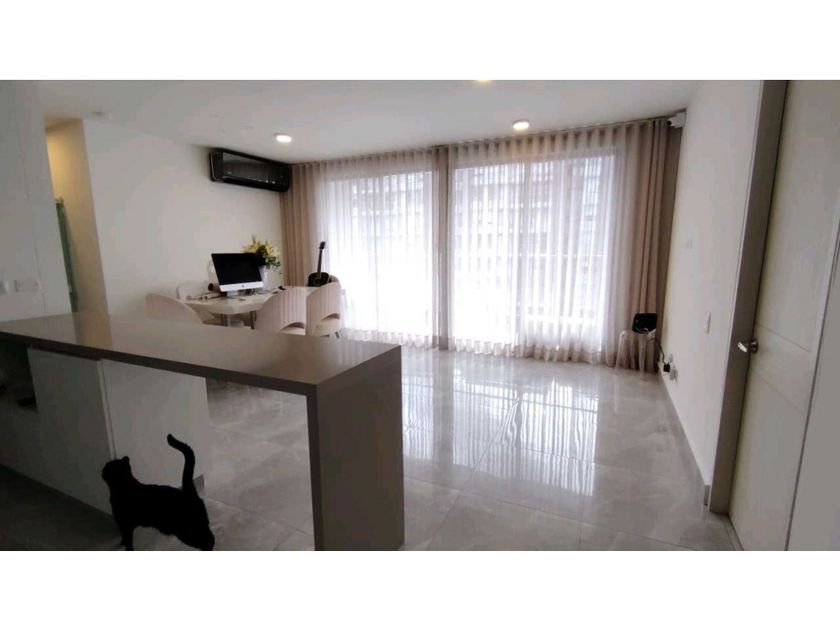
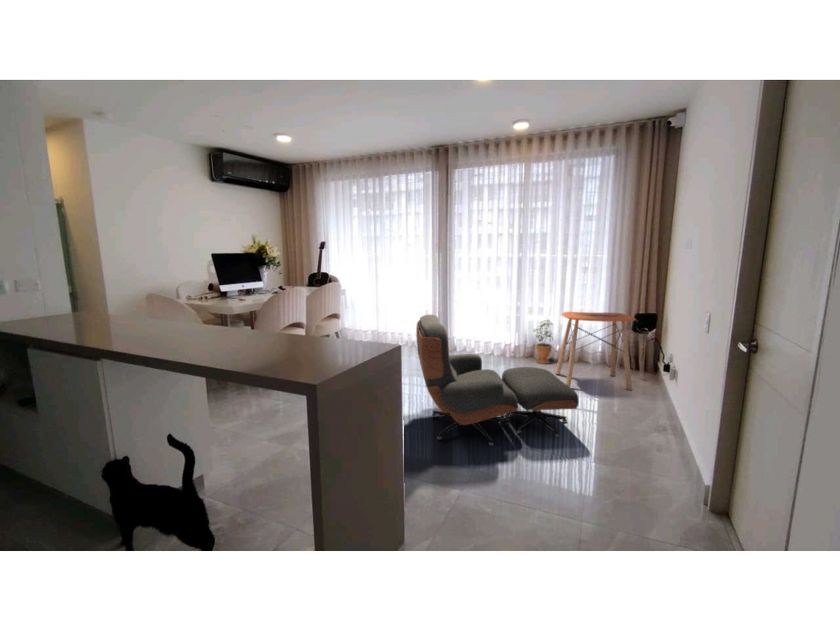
+ side table [555,311,637,391]
+ potted plant [532,318,554,365]
+ lounge chair [415,314,580,447]
